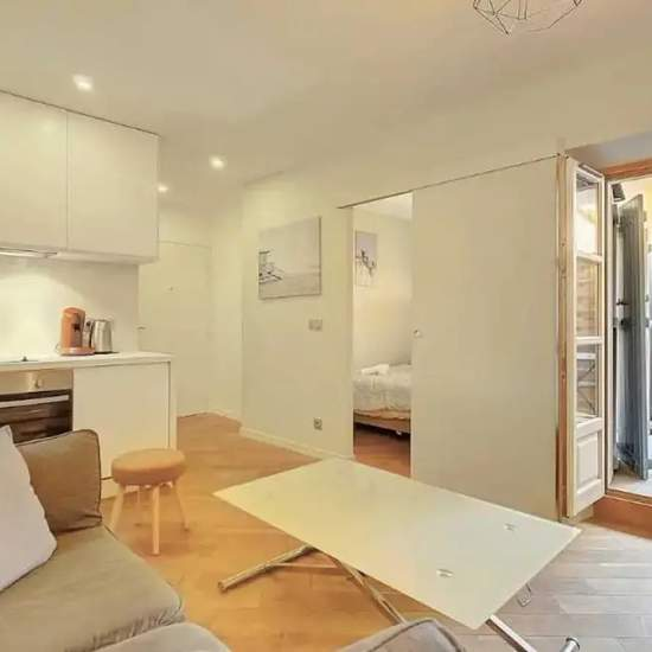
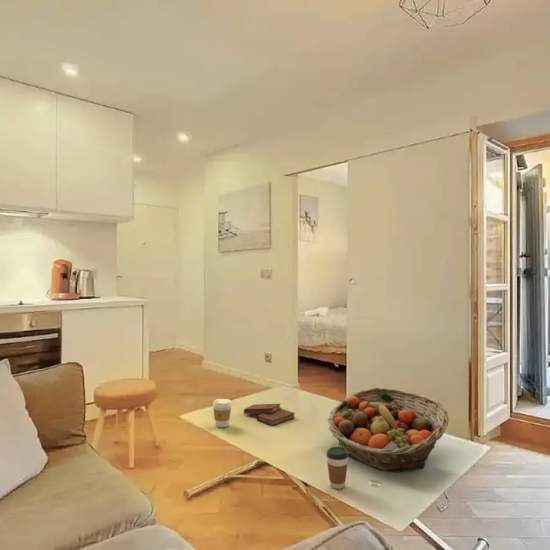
+ book [243,403,296,427]
+ fruit basket [327,387,450,473]
+ coffee cup [326,446,349,490]
+ coffee cup [212,398,233,428]
